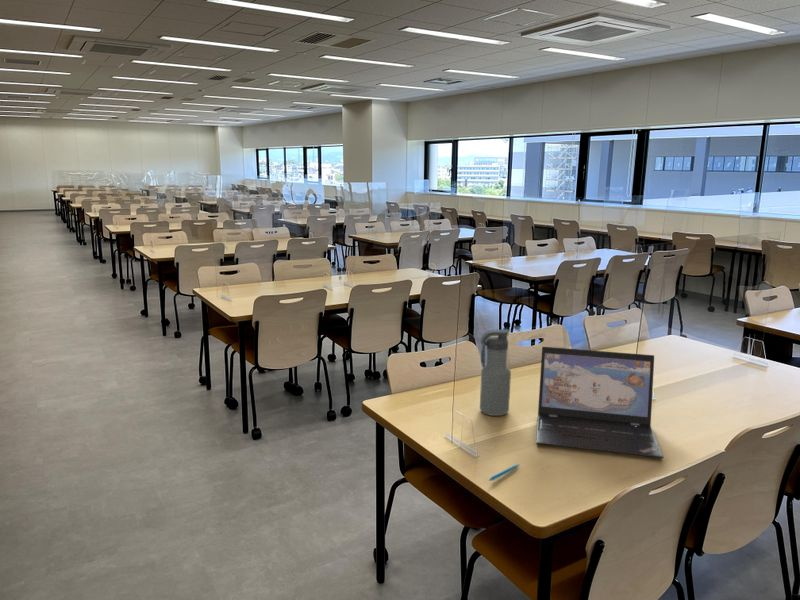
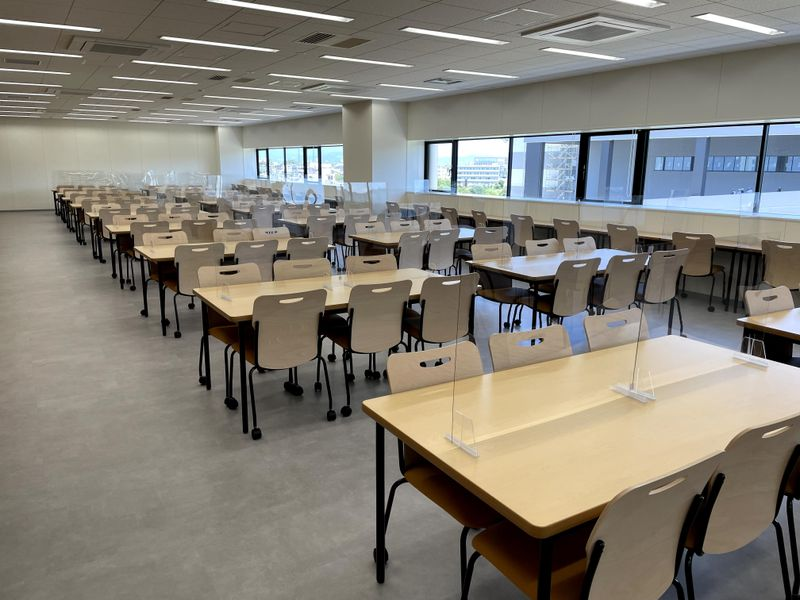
- pen [488,463,520,482]
- laptop [535,346,665,459]
- water bottle [479,329,512,417]
